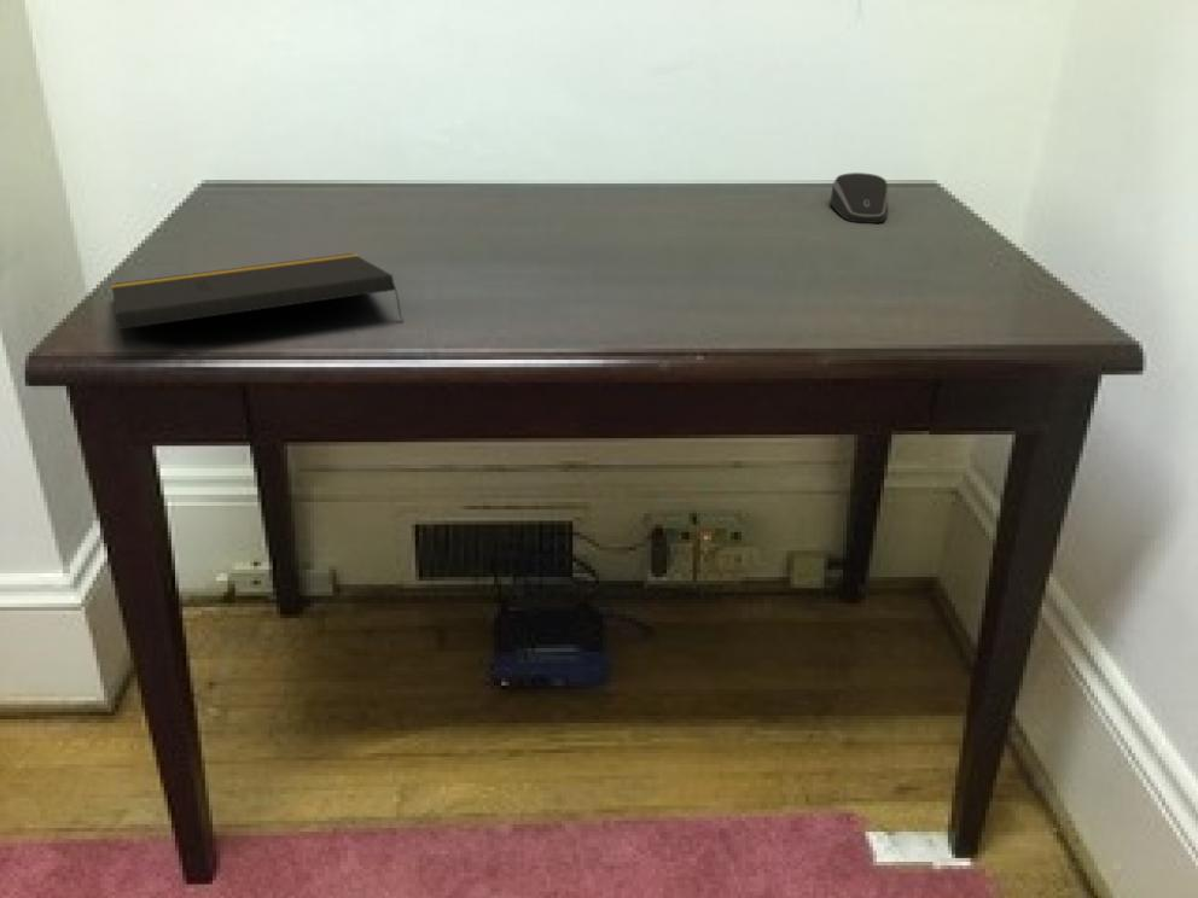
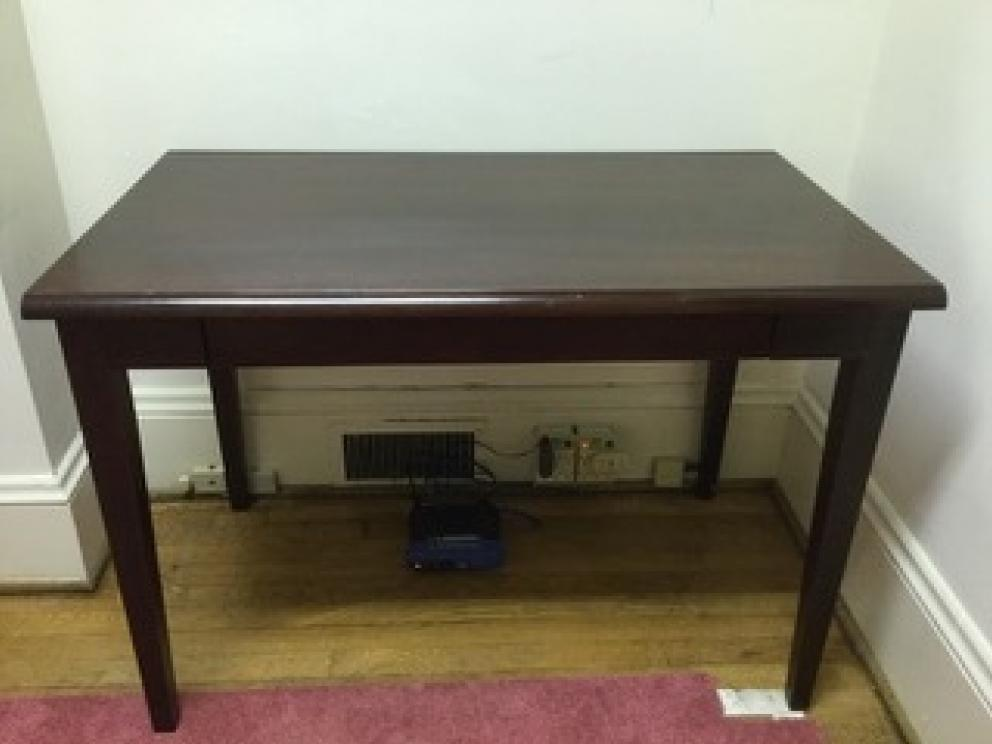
- computer mouse [830,171,889,224]
- notepad [110,252,405,331]
